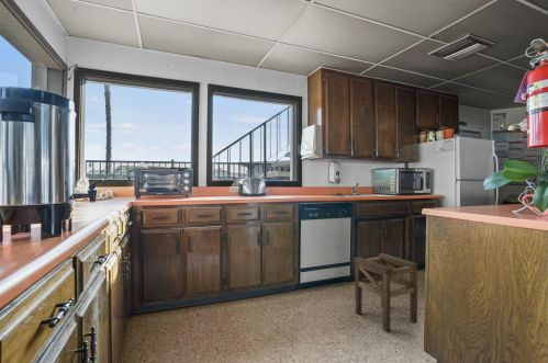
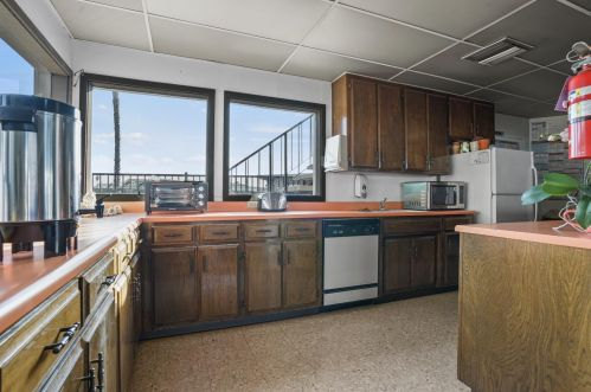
- stool [354,252,418,333]
